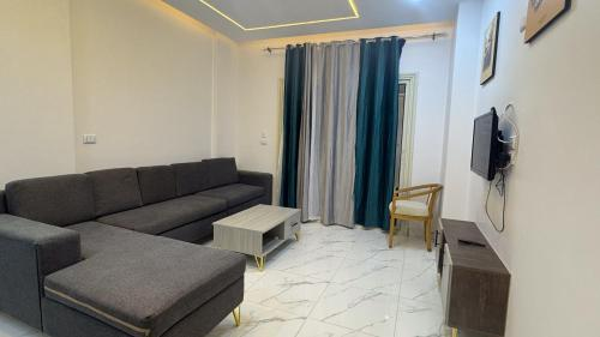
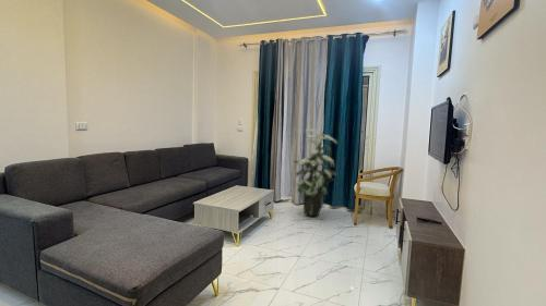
+ indoor plant [293,128,339,217]
